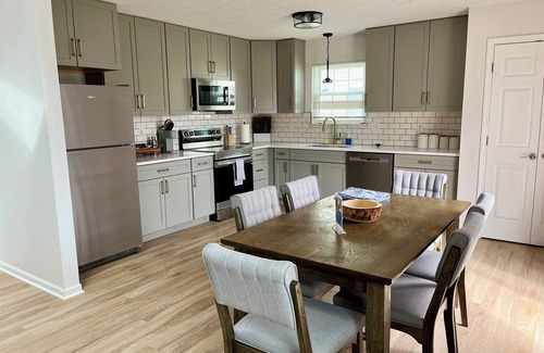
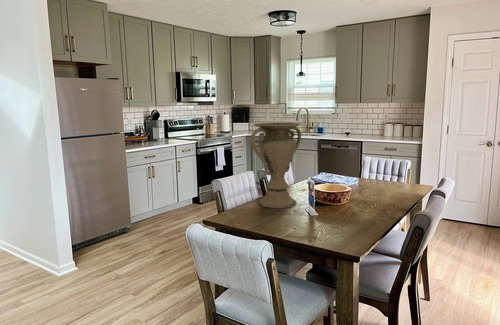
+ vase [249,122,303,209]
